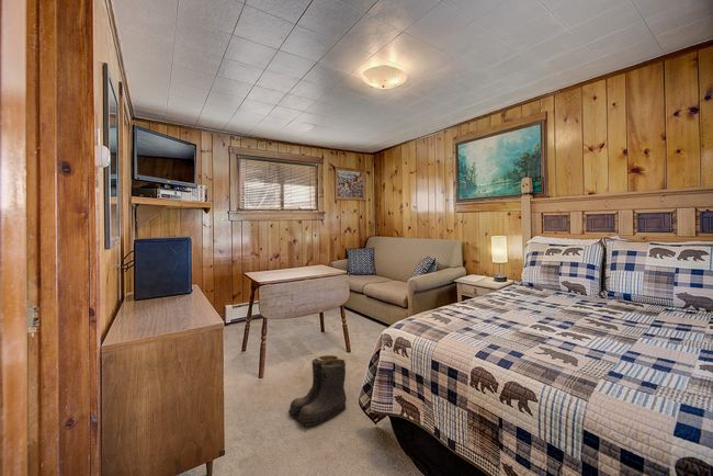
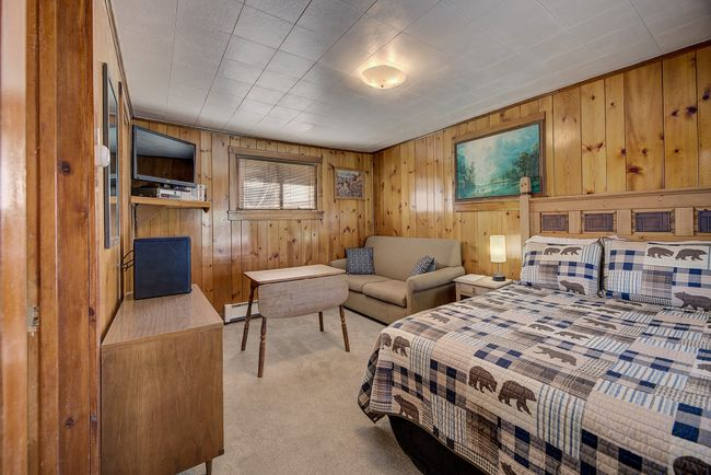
- boots [287,354,348,427]
